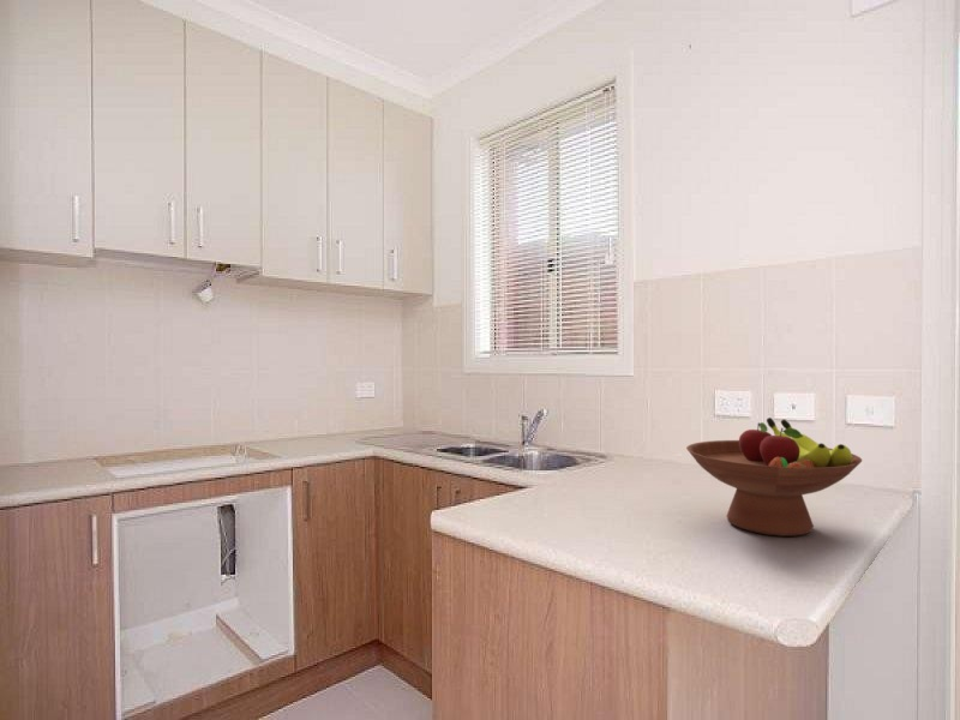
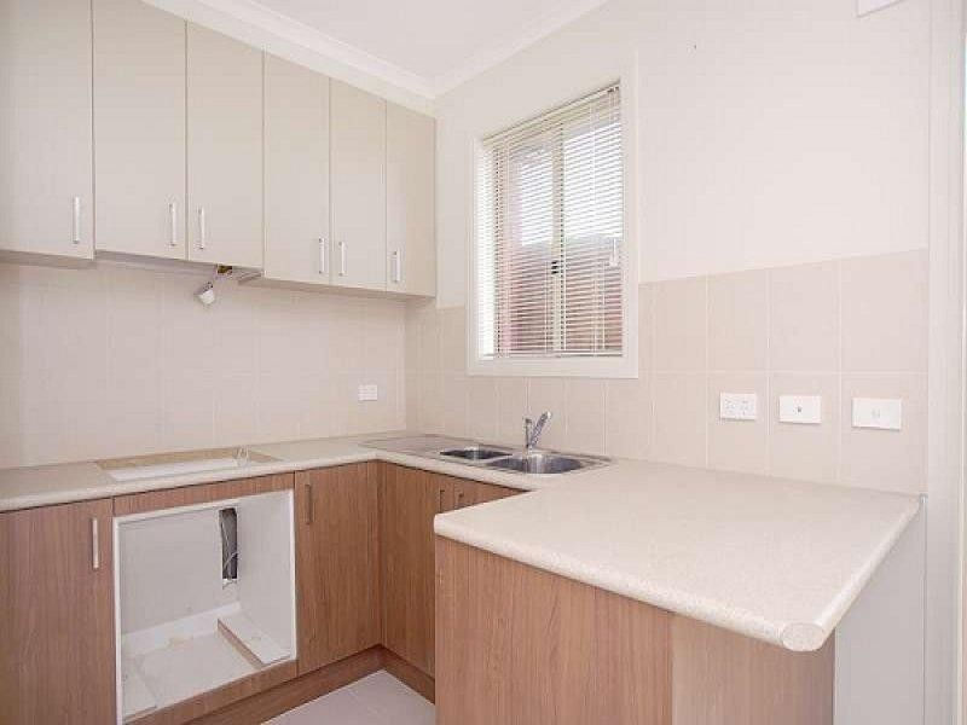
- fruit bowl [685,416,863,538]
